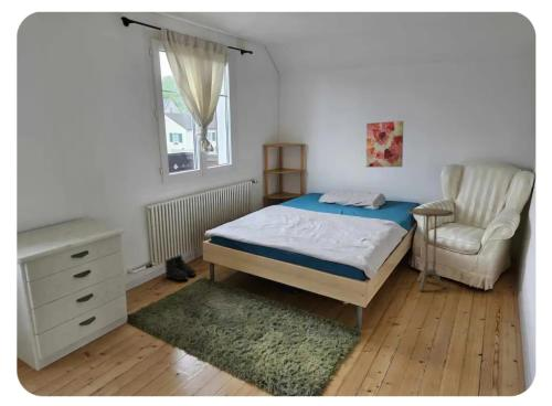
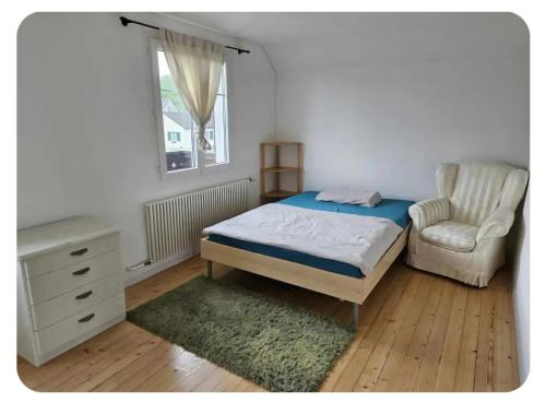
- boots [163,254,198,281]
- side table [407,207,455,292]
- wall art [365,120,404,168]
